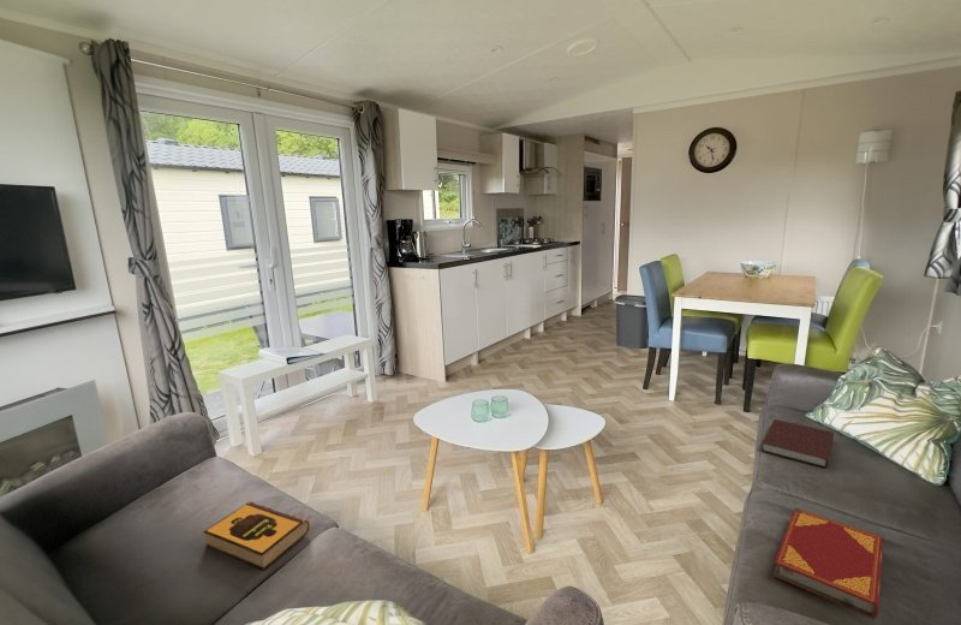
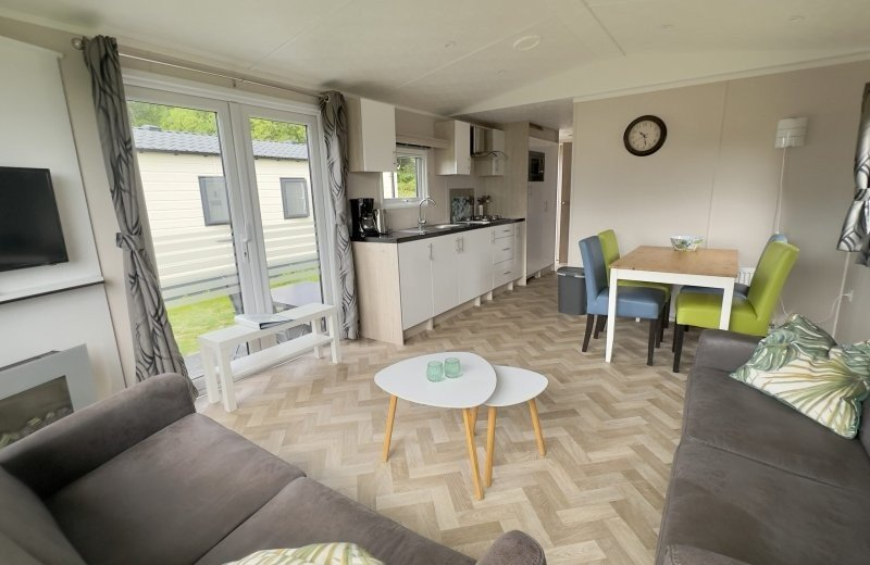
- hardback book [202,501,311,571]
- notebook [760,418,835,469]
- hardback book [772,507,884,620]
